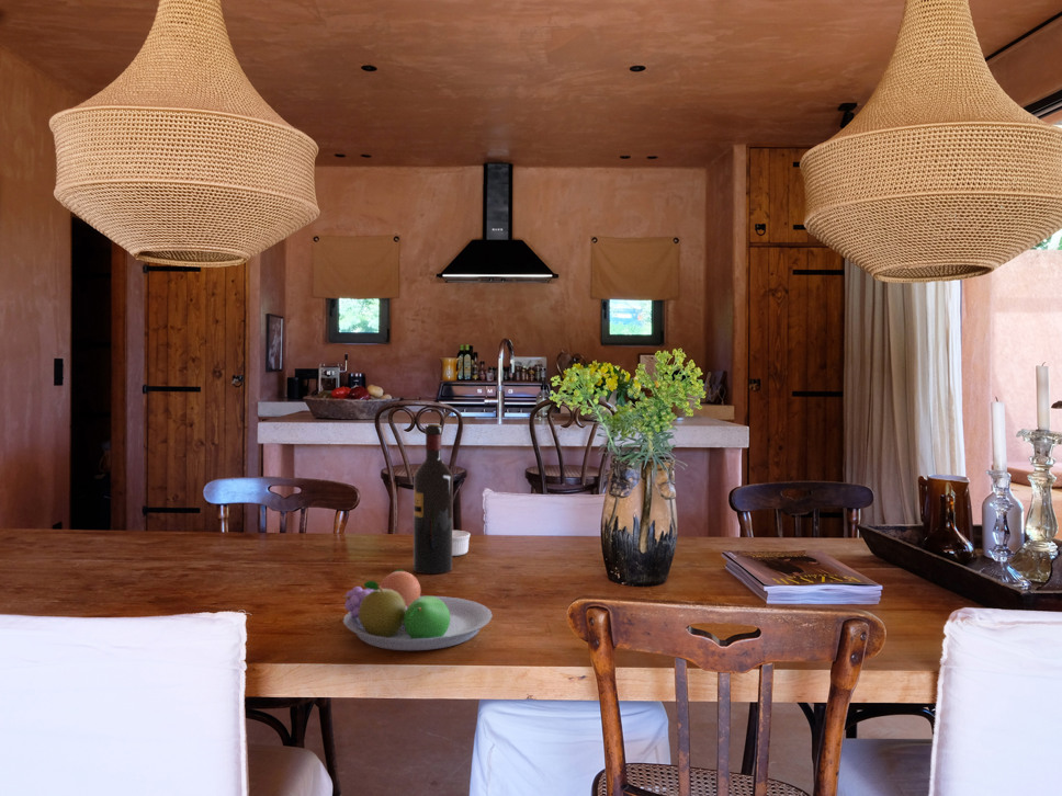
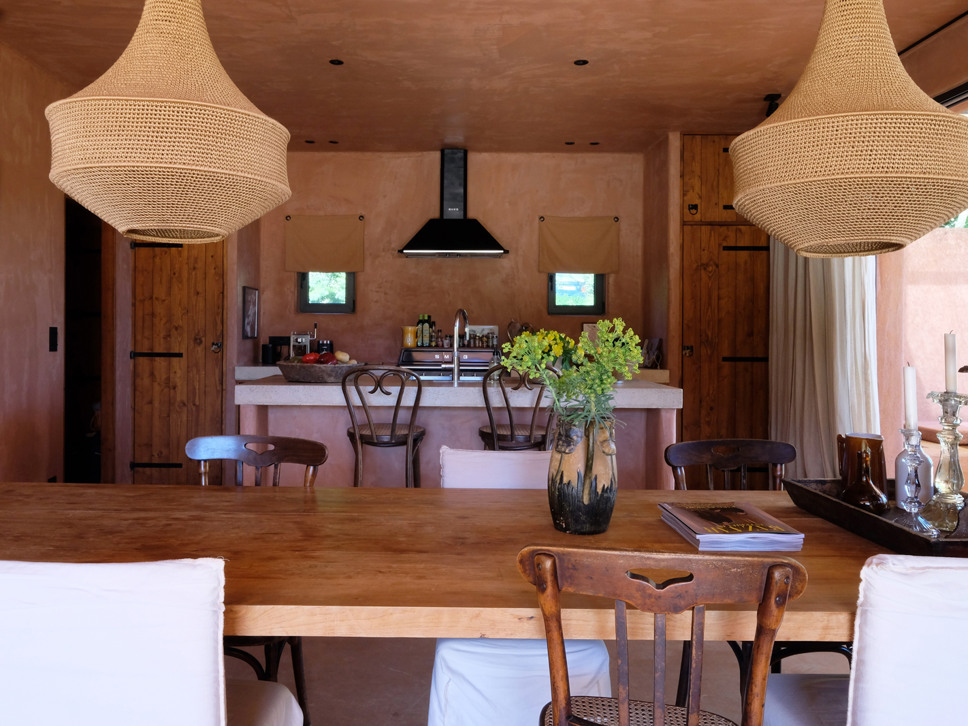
- ramekin [452,530,471,557]
- fruit bowl [341,568,494,651]
- wine bottle [413,423,454,575]
